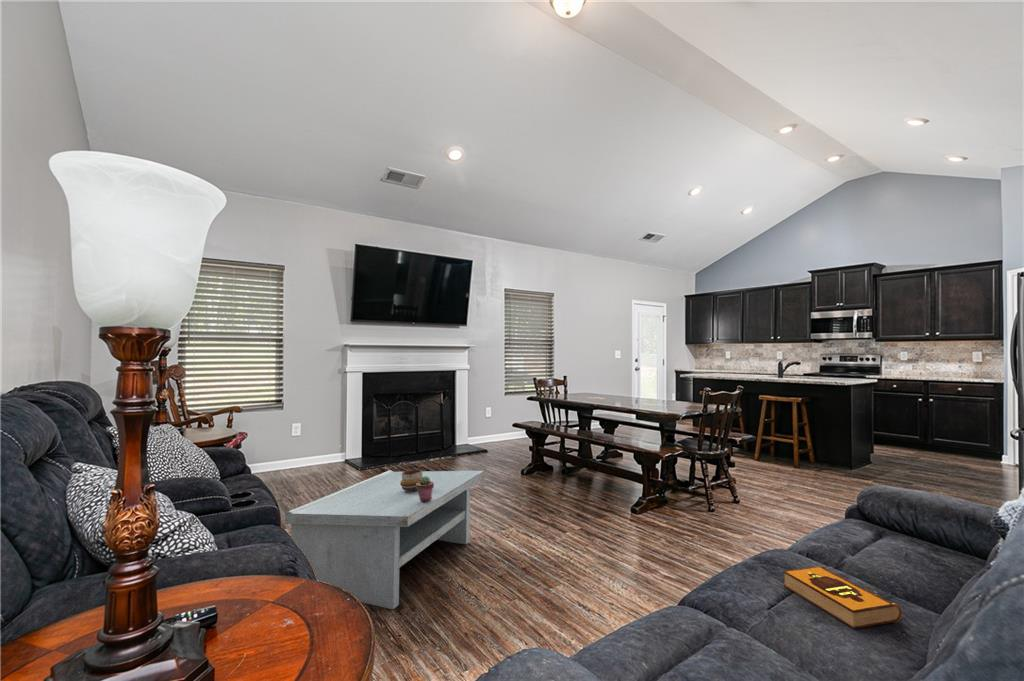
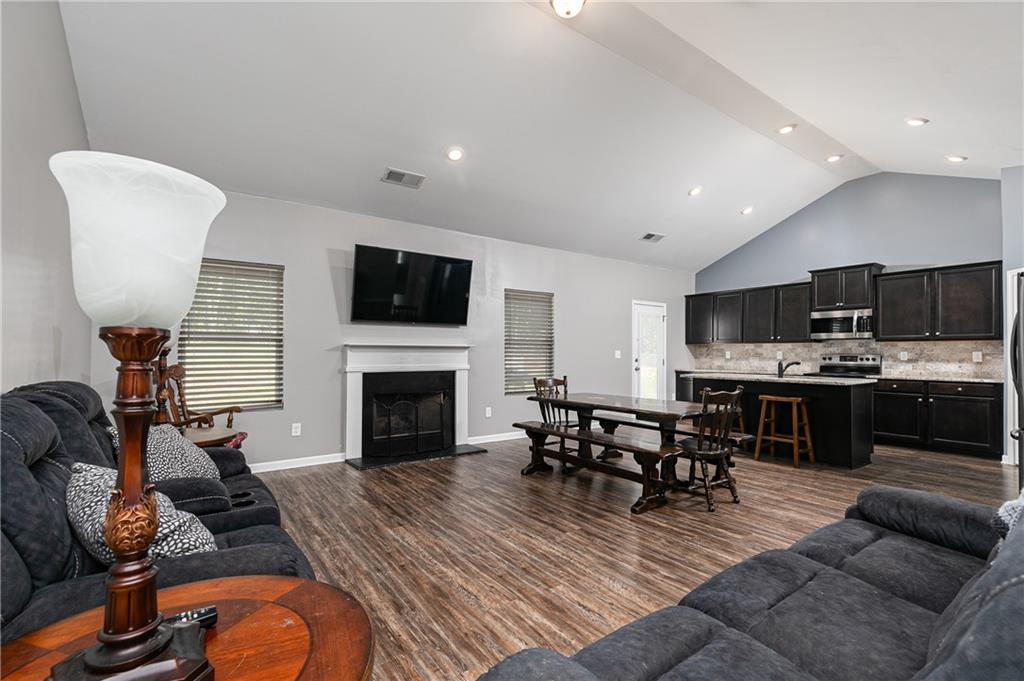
- hardback book [782,565,902,630]
- decorative bowl [400,469,423,490]
- potted succulent [416,476,434,501]
- coffee table [284,469,485,610]
